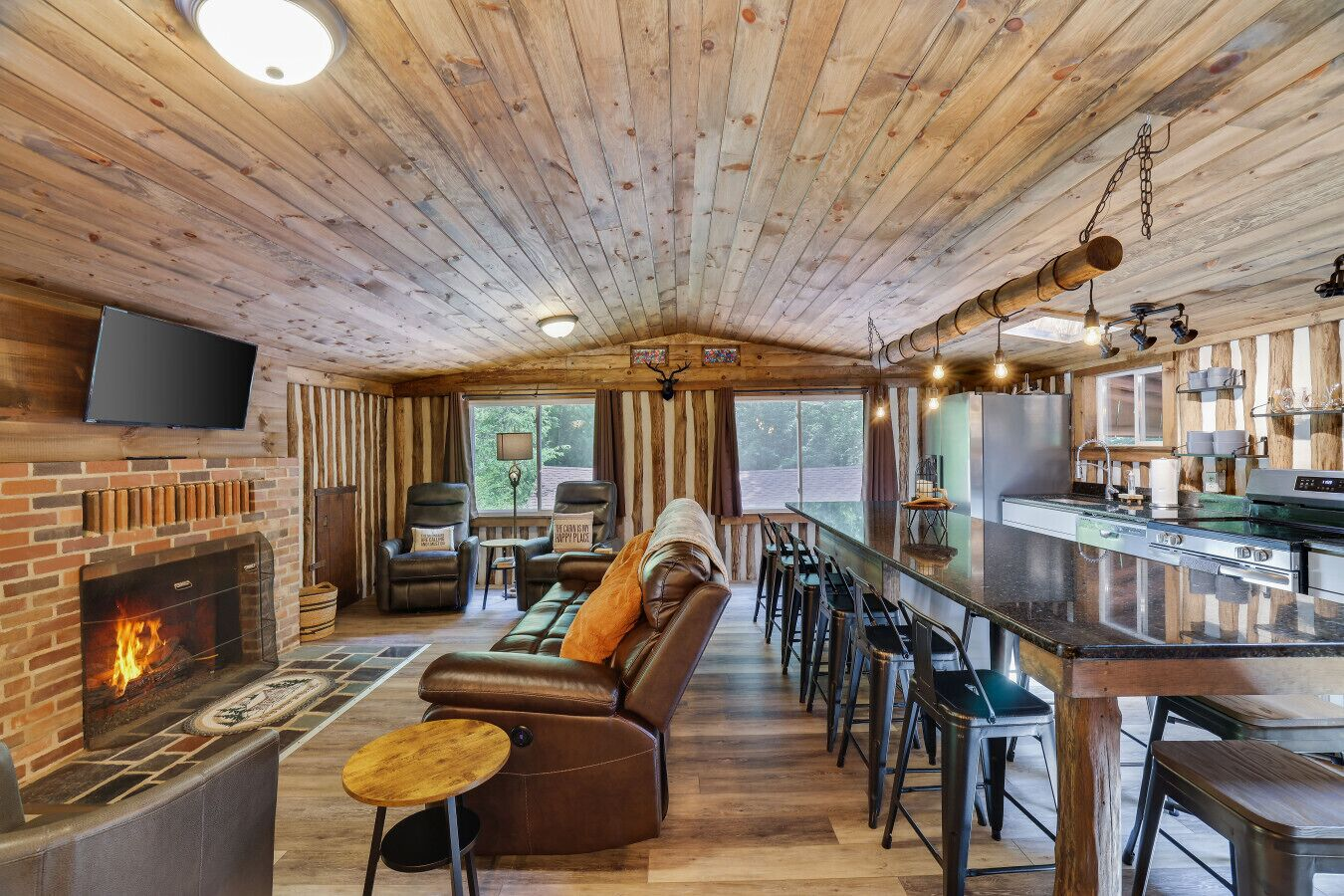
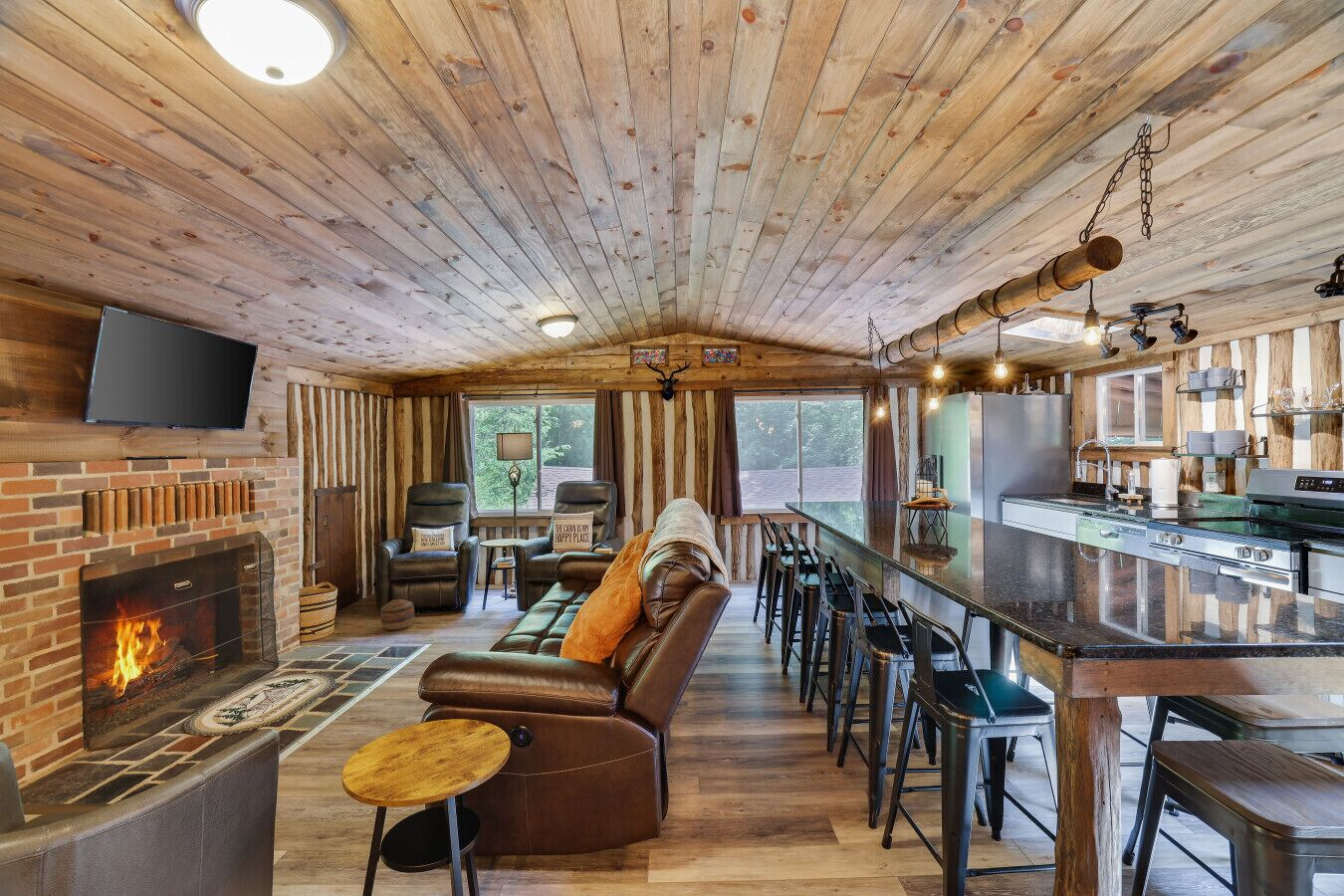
+ basket [379,598,415,631]
